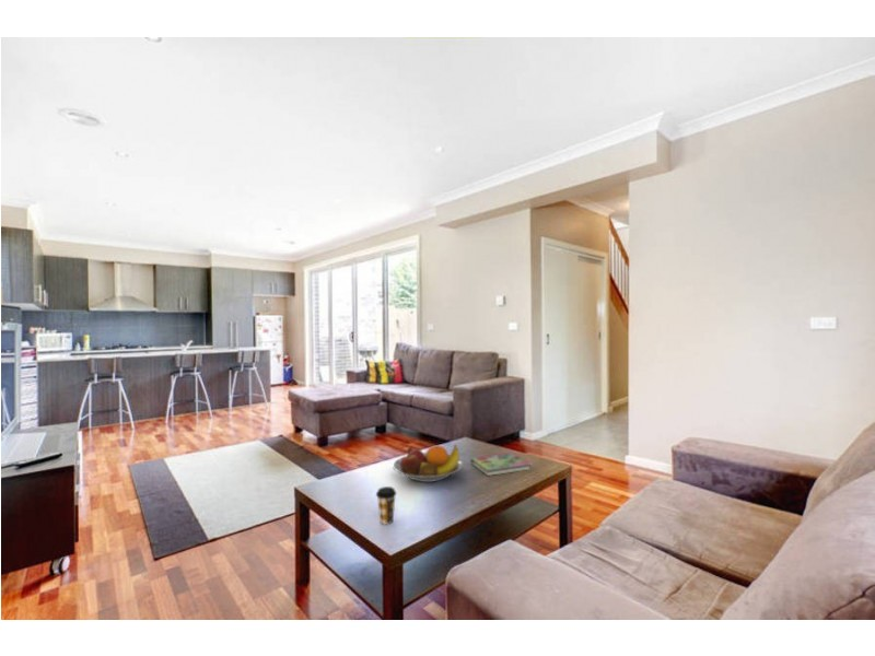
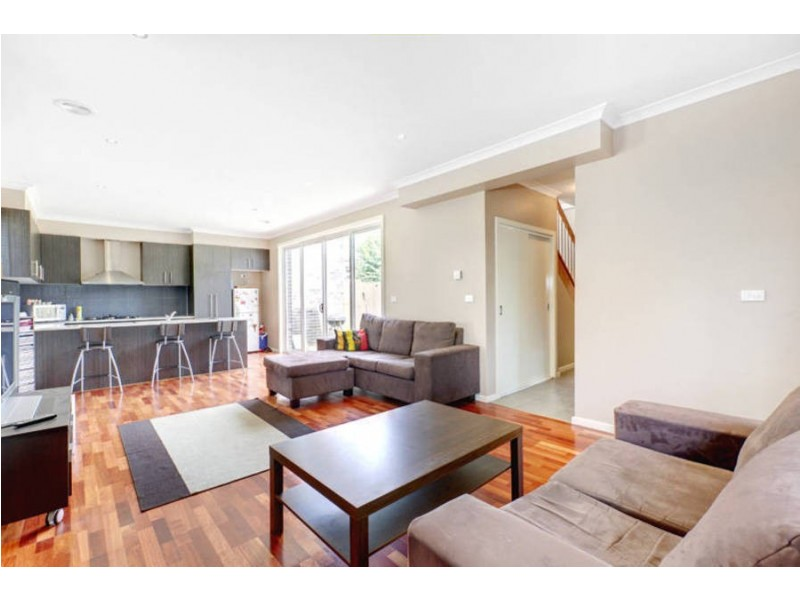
- coffee cup [375,485,397,526]
- book [469,452,533,477]
- fruit bowl [392,444,465,483]
